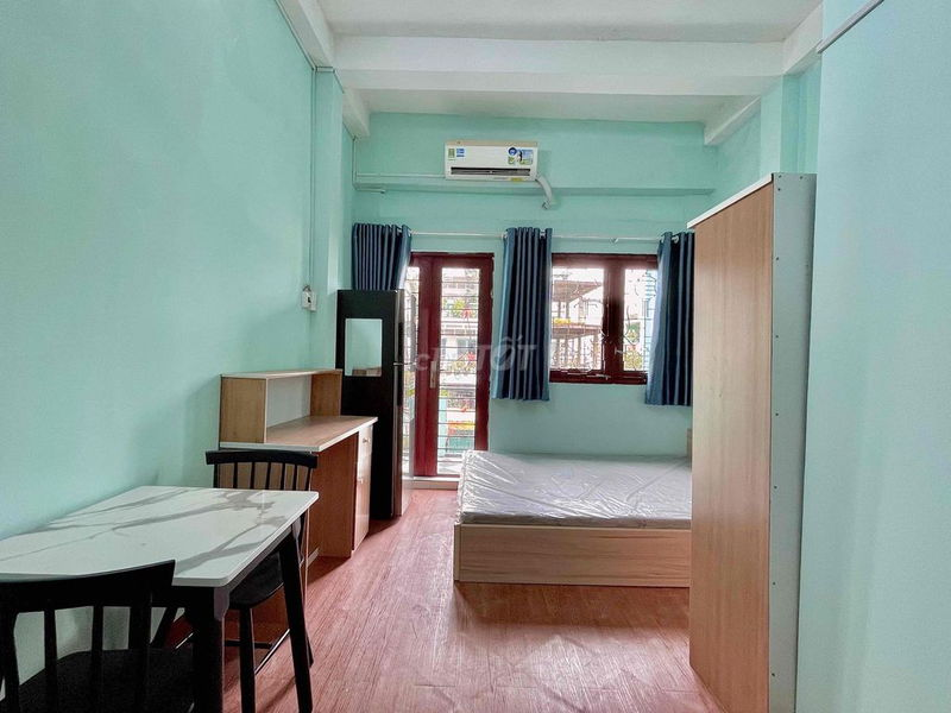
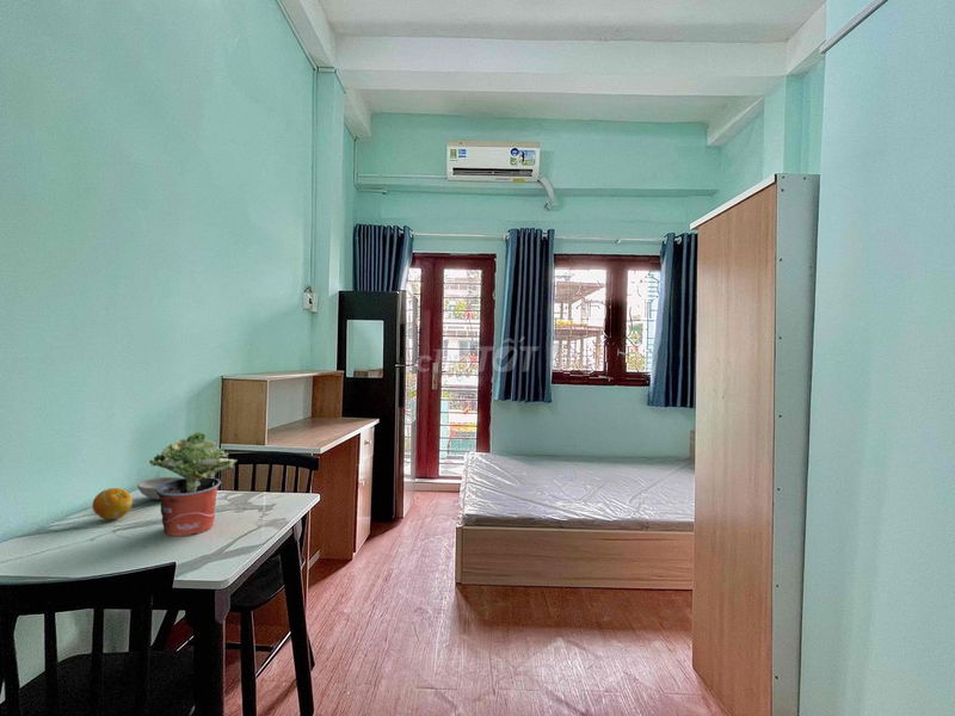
+ bowl [136,476,183,500]
+ potted plant [148,431,239,537]
+ fruit [92,487,134,520]
